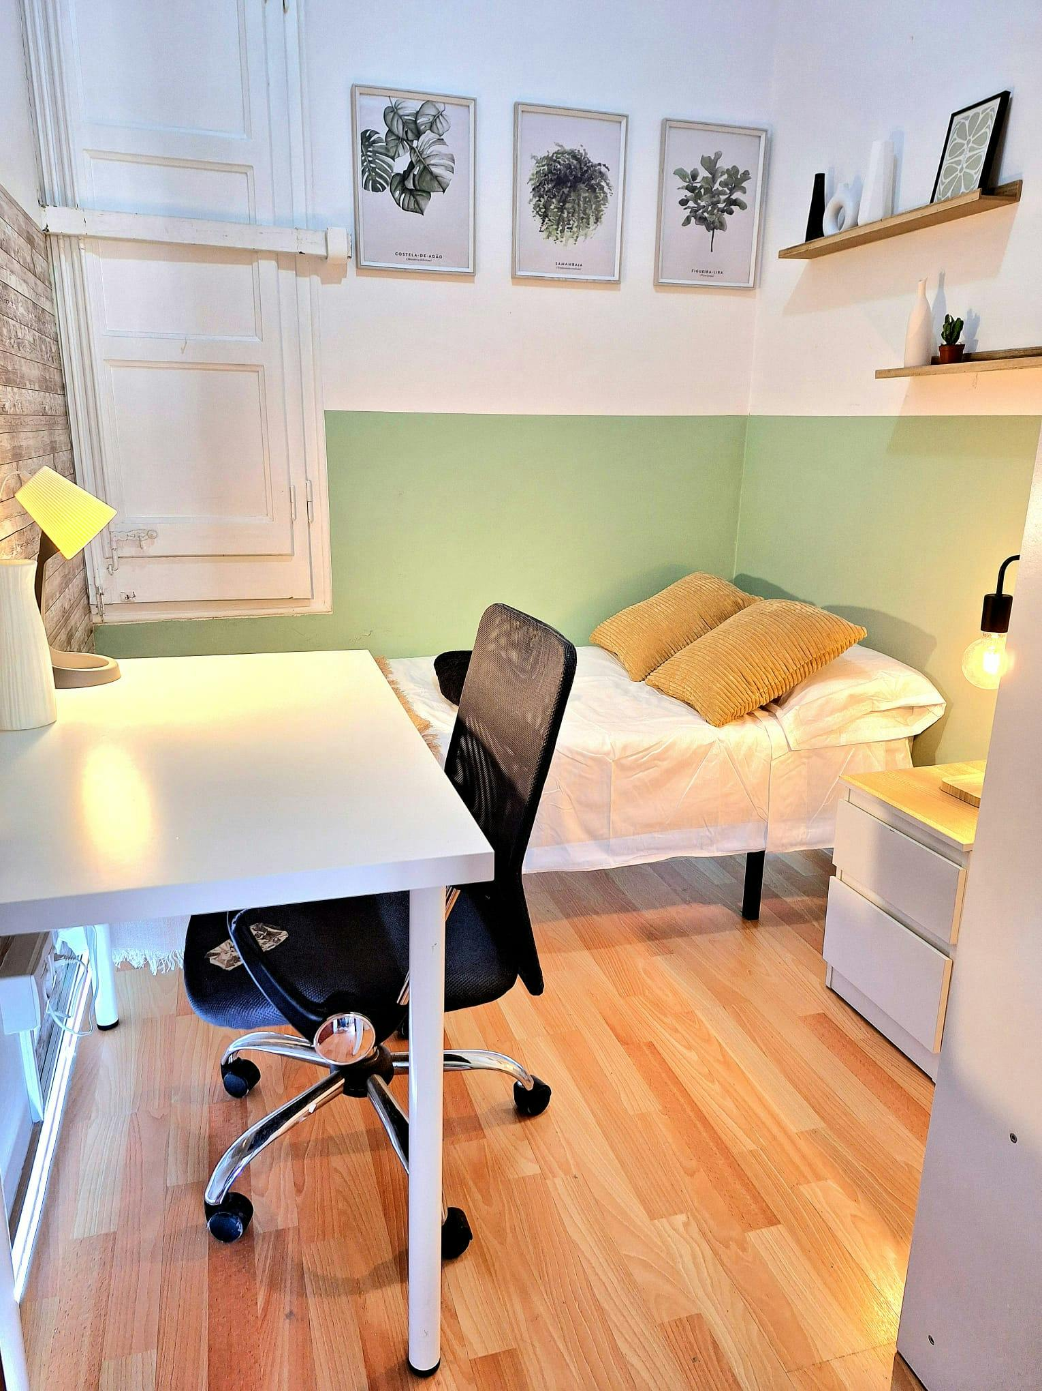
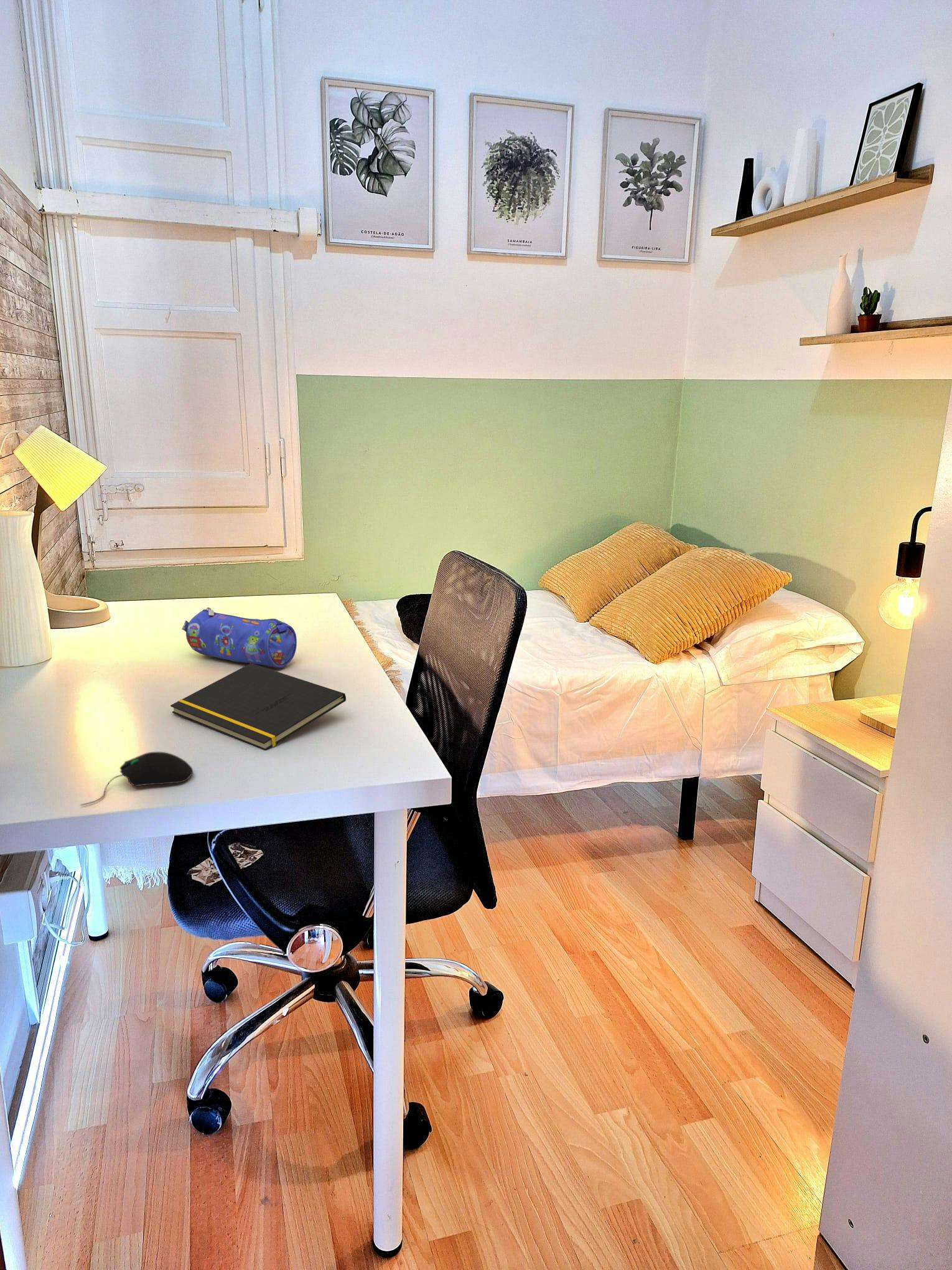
+ pencil case [181,606,297,669]
+ notepad [170,663,347,751]
+ computer mouse [78,751,194,806]
